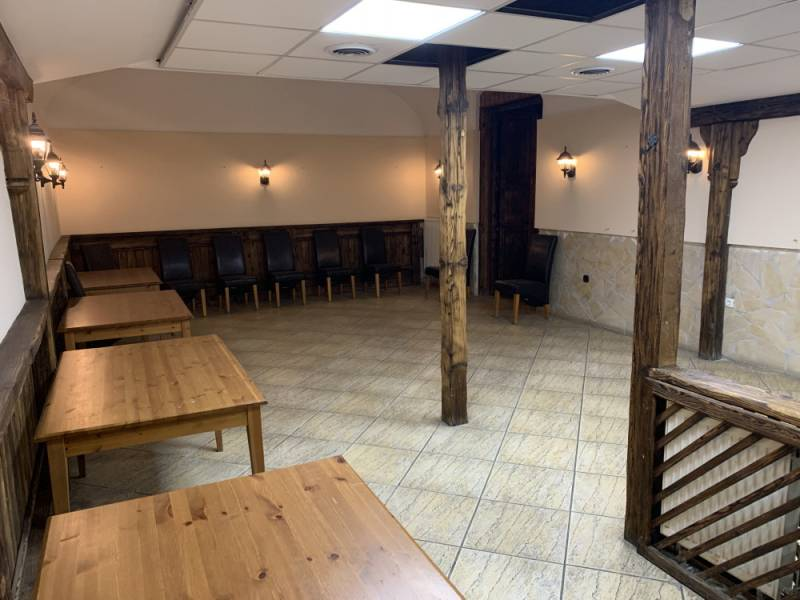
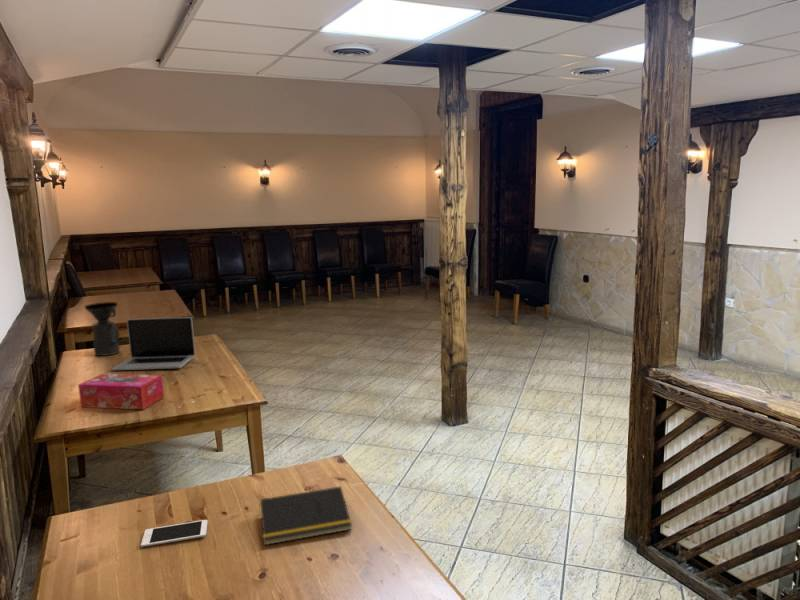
+ cell phone [140,519,209,548]
+ coffee maker [84,301,121,357]
+ laptop [111,316,196,371]
+ notepad [258,485,353,546]
+ tissue box [77,373,165,410]
